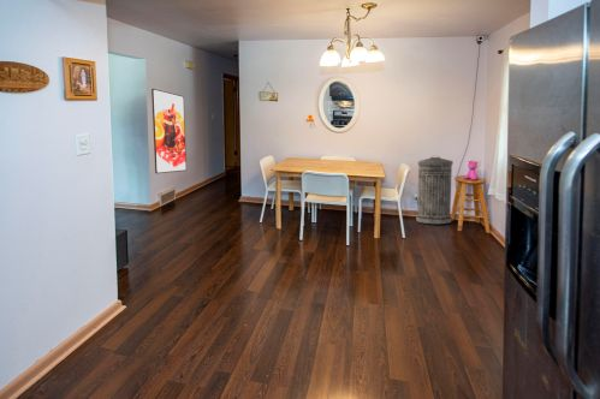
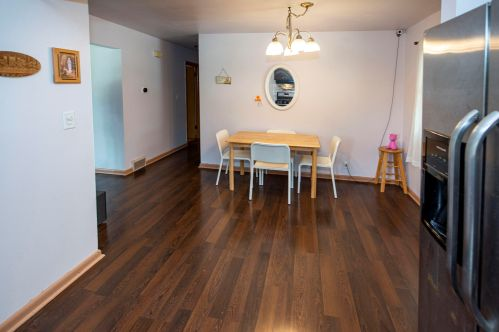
- trash can [415,156,455,225]
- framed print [150,88,188,174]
